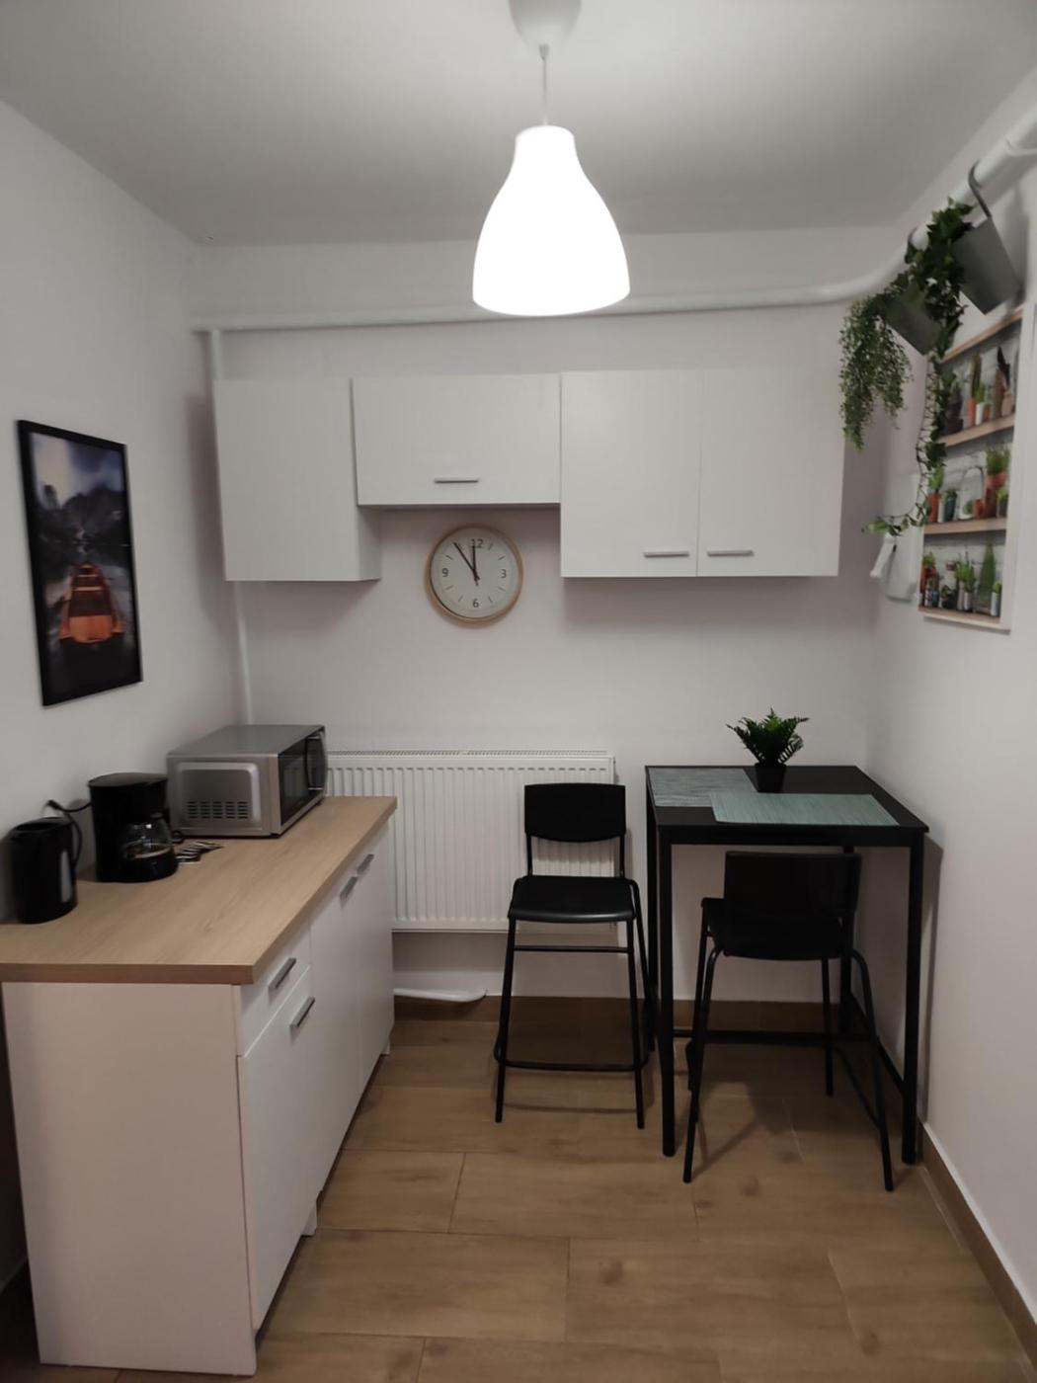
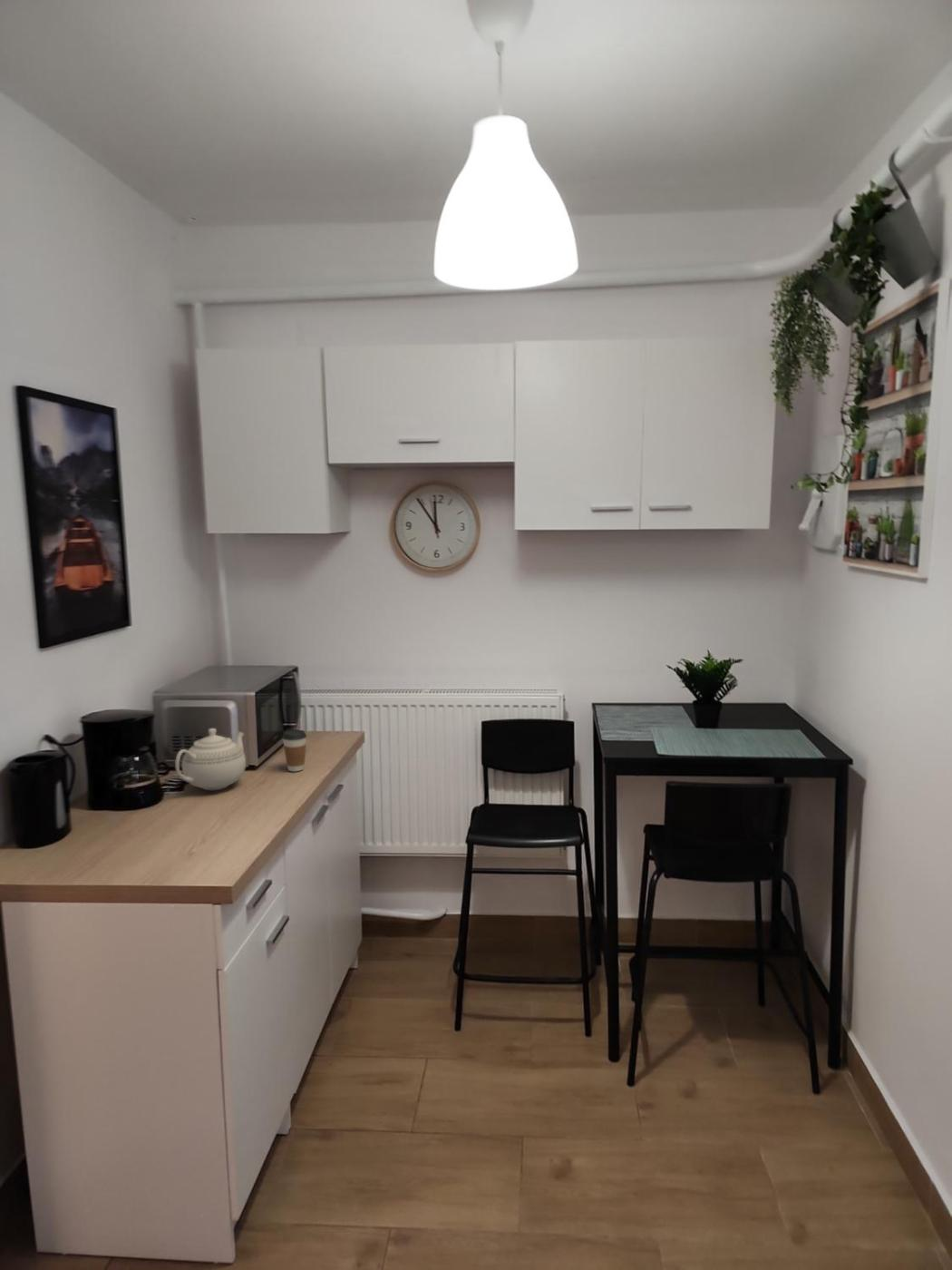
+ coffee cup [281,728,307,772]
+ teapot [174,728,247,791]
